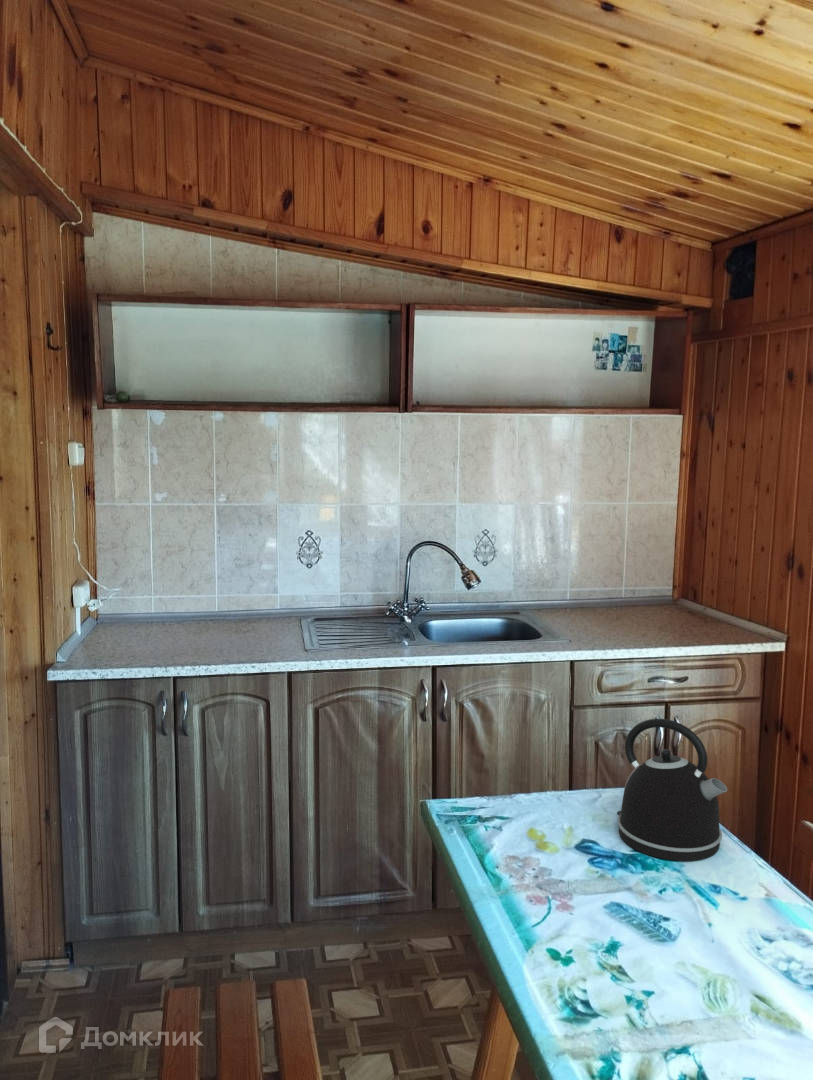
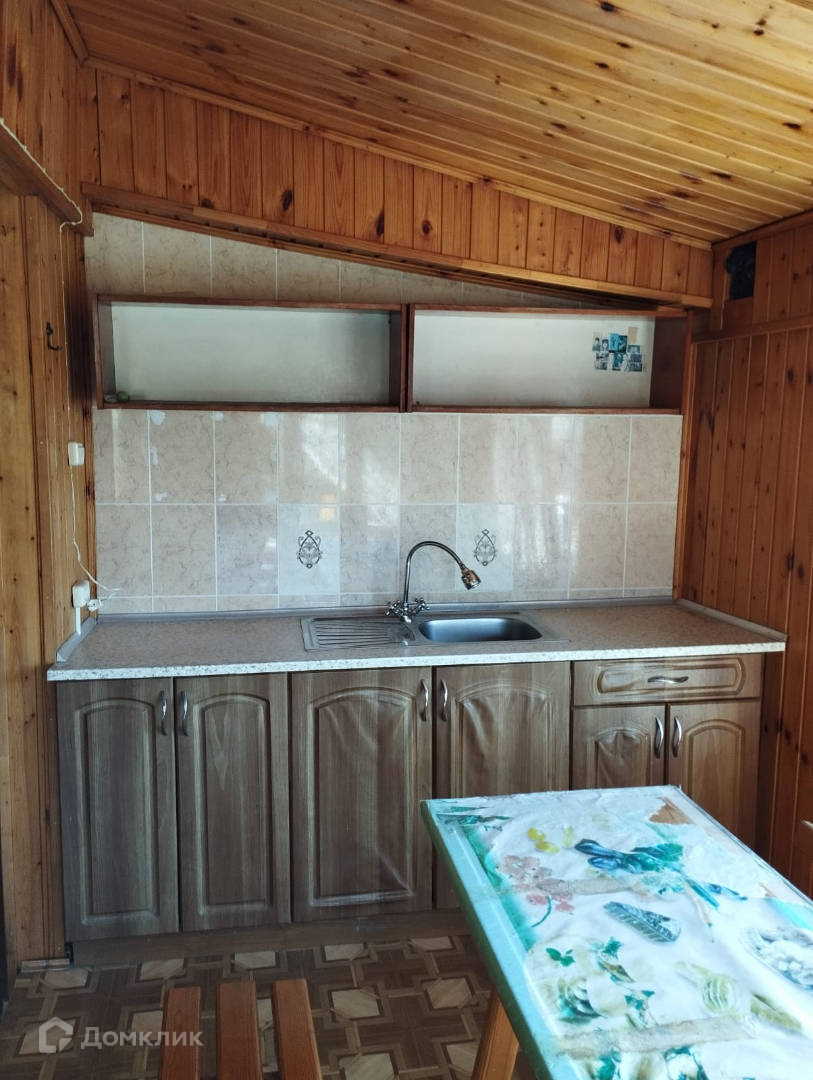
- kettle [616,718,728,862]
